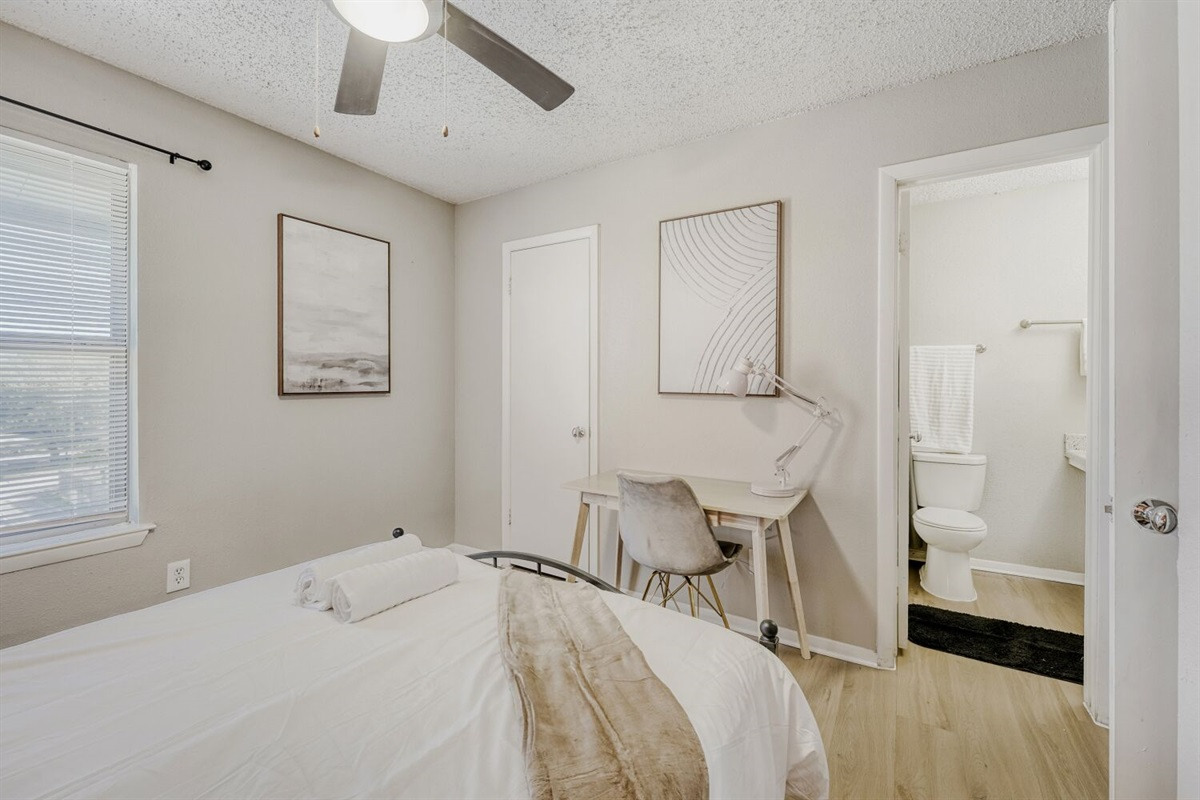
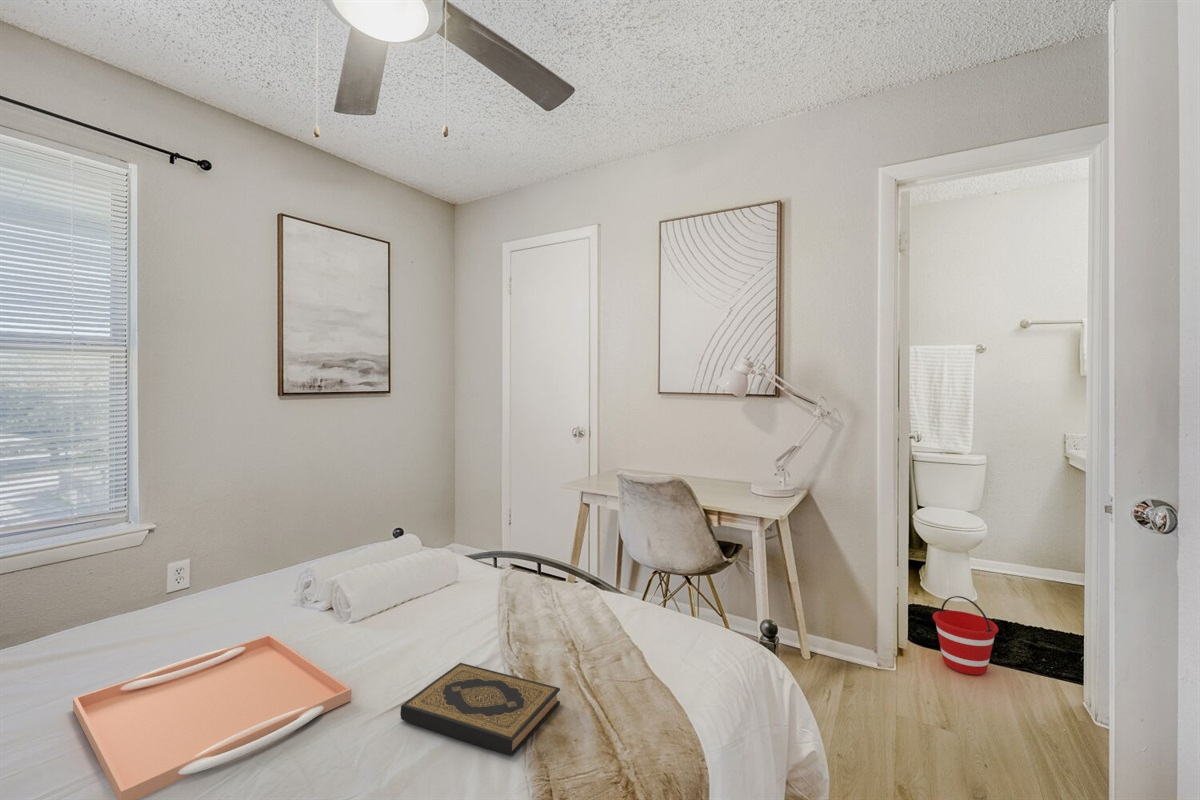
+ bucket [932,595,999,676]
+ serving tray [72,634,352,800]
+ hardback book [399,662,561,757]
